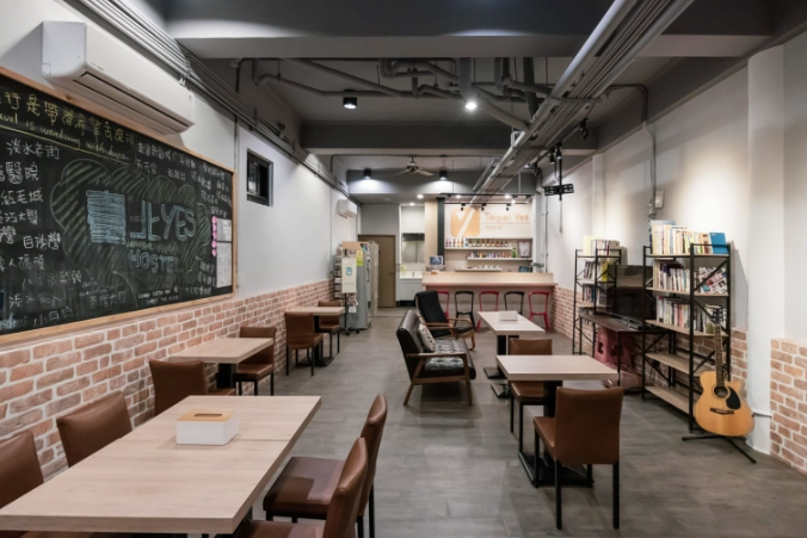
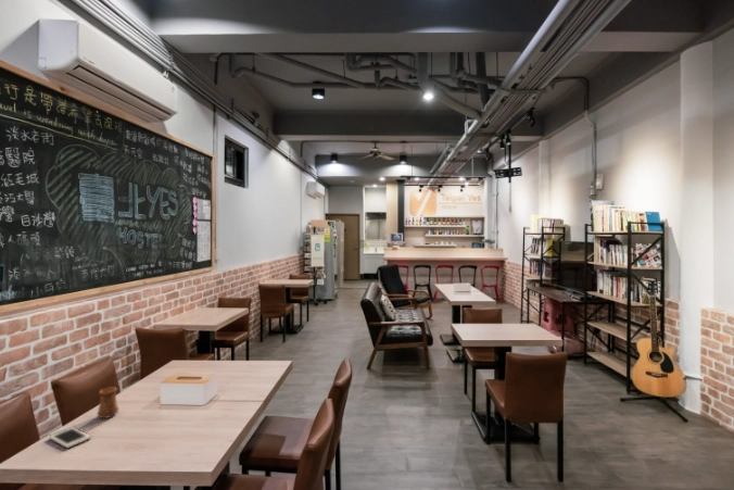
+ cup [96,386,119,419]
+ cell phone [48,426,92,450]
